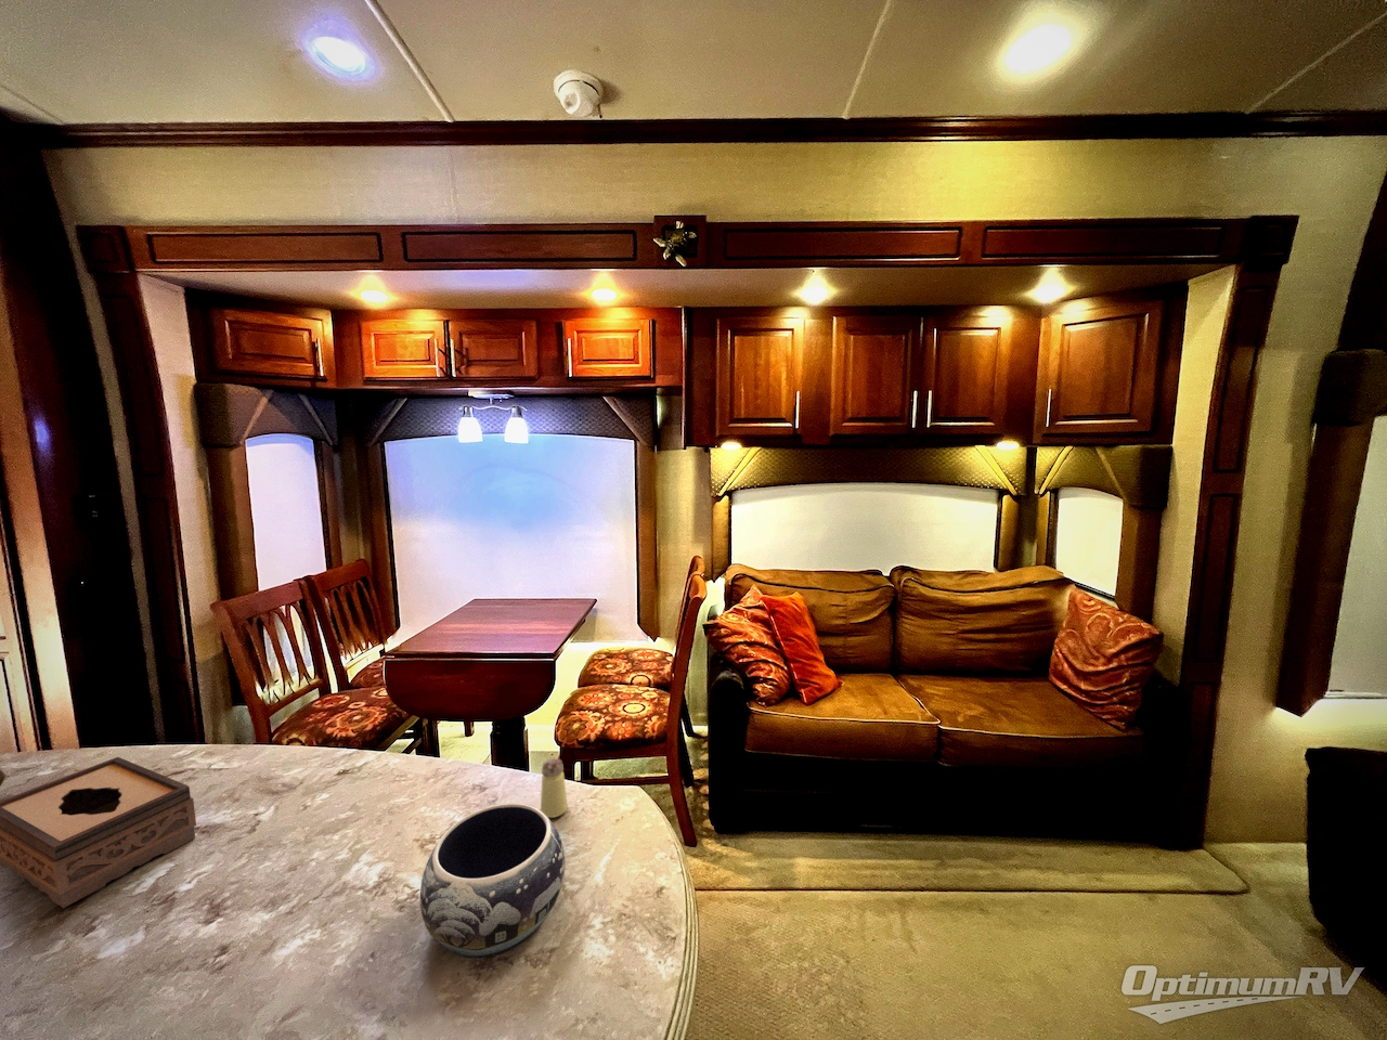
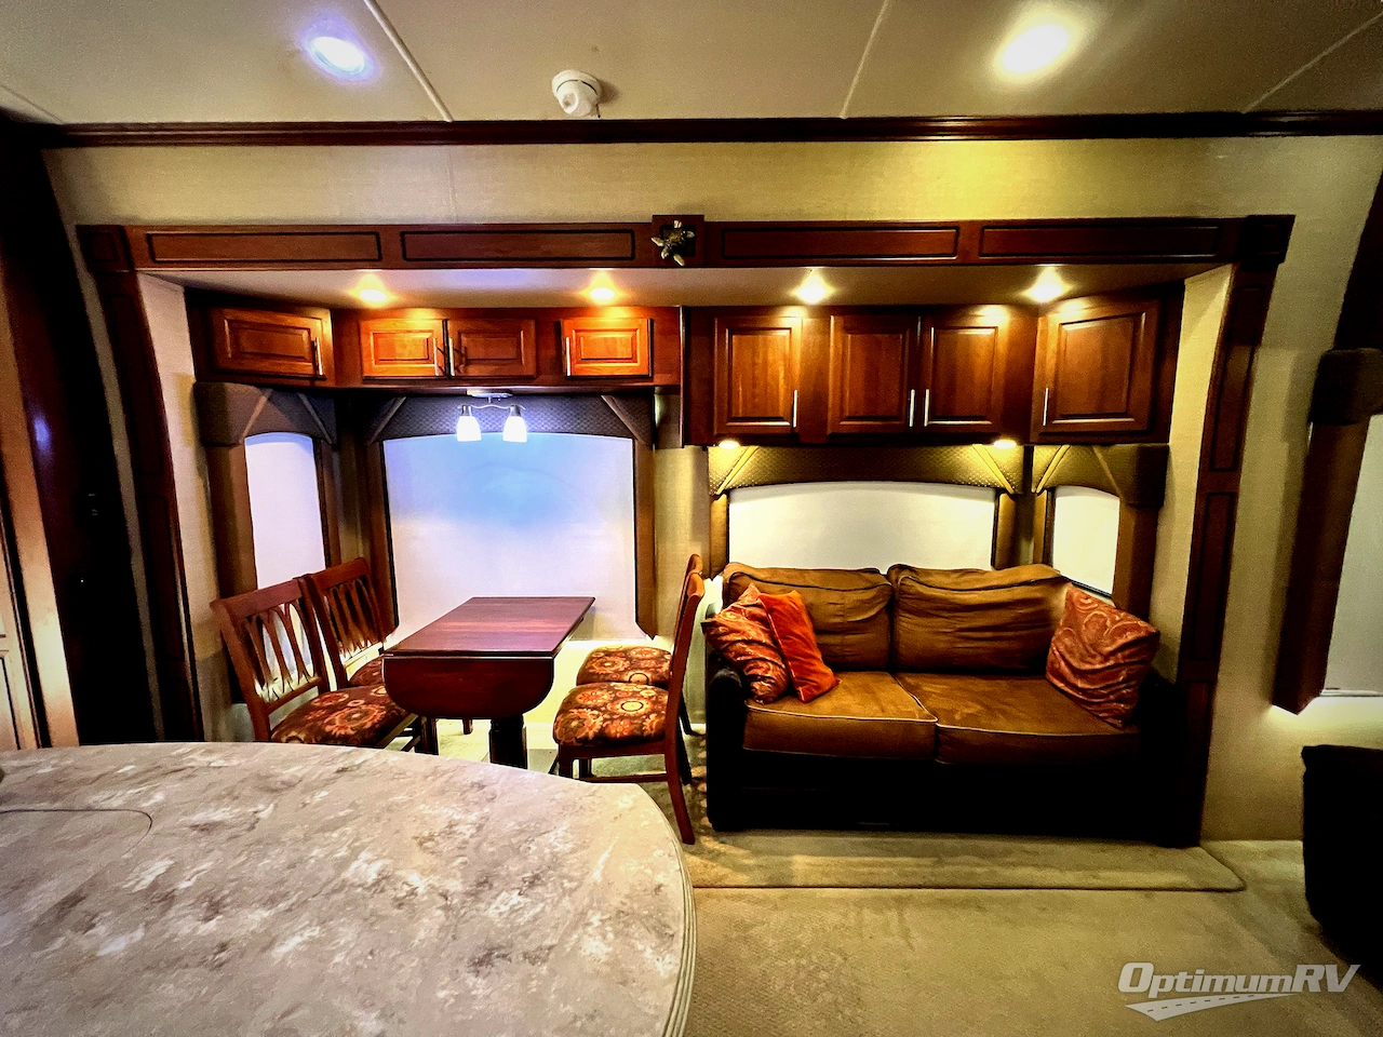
- tissue box [0,756,198,909]
- saltshaker [540,757,569,819]
- decorative bowl [419,803,566,960]
